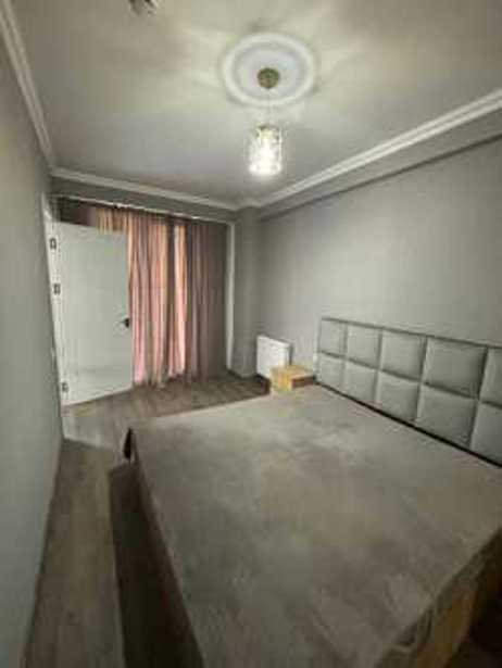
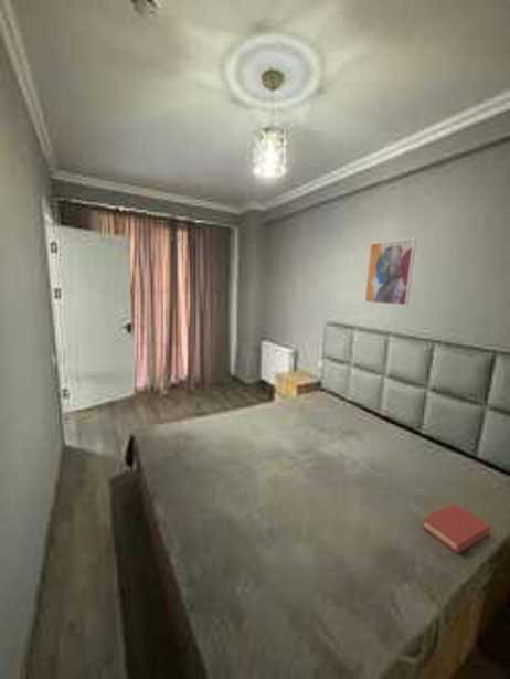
+ book [421,502,492,555]
+ wall art [363,237,417,307]
